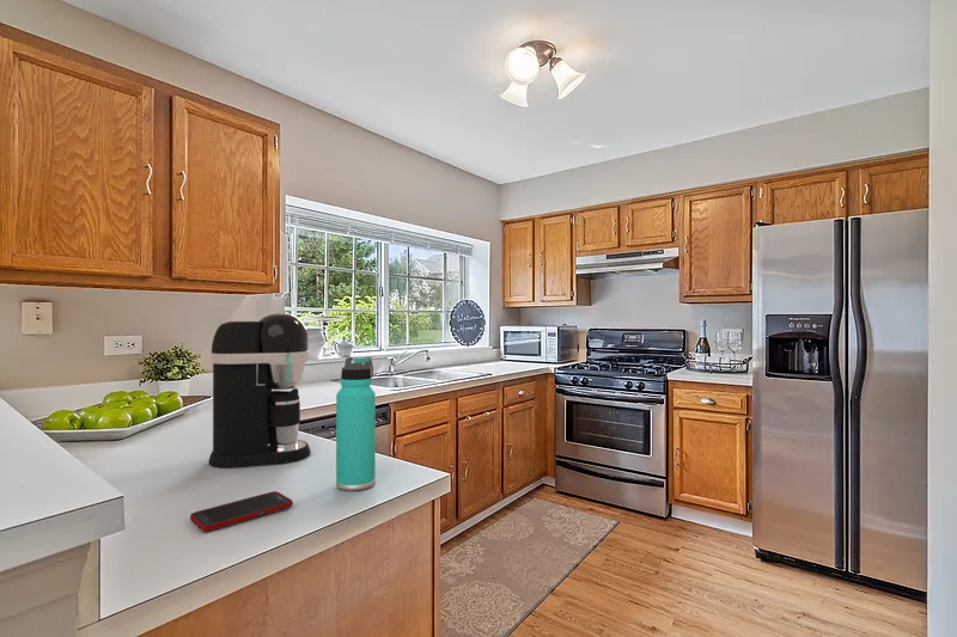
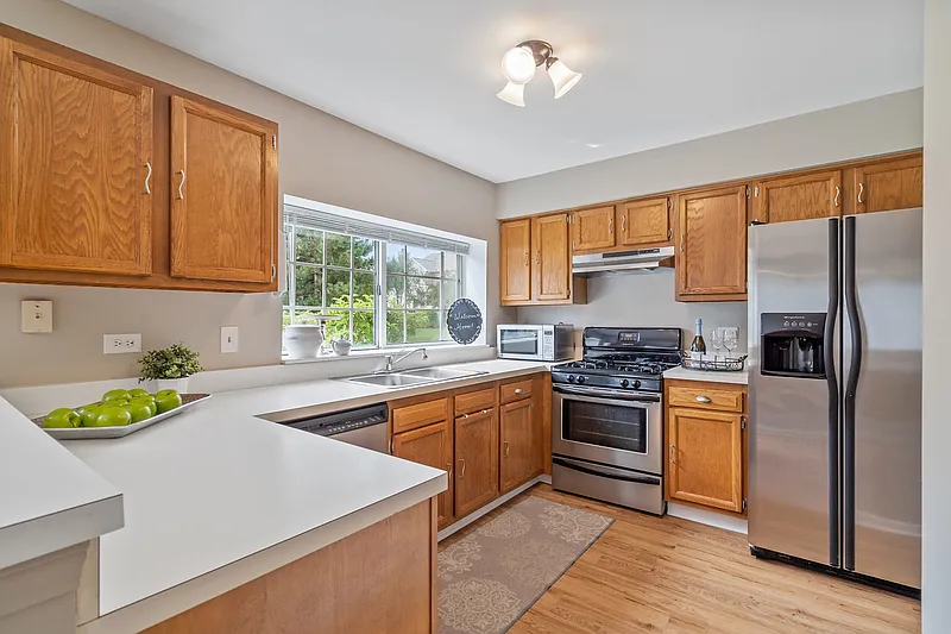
- thermos bottle [335,356,377,492]
- coffee maker [207,313,311,468]
- cell phone [189,490,294,533]
